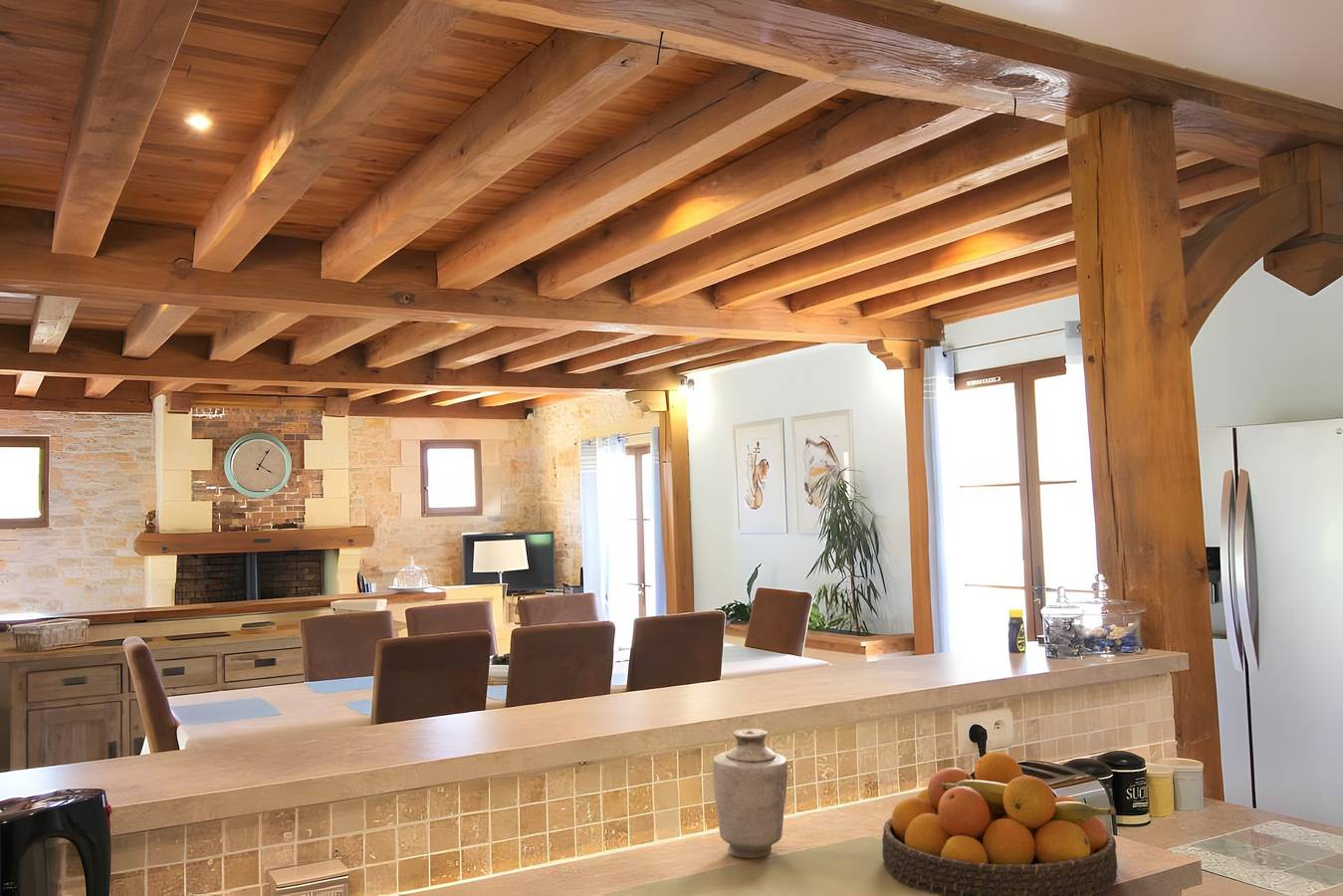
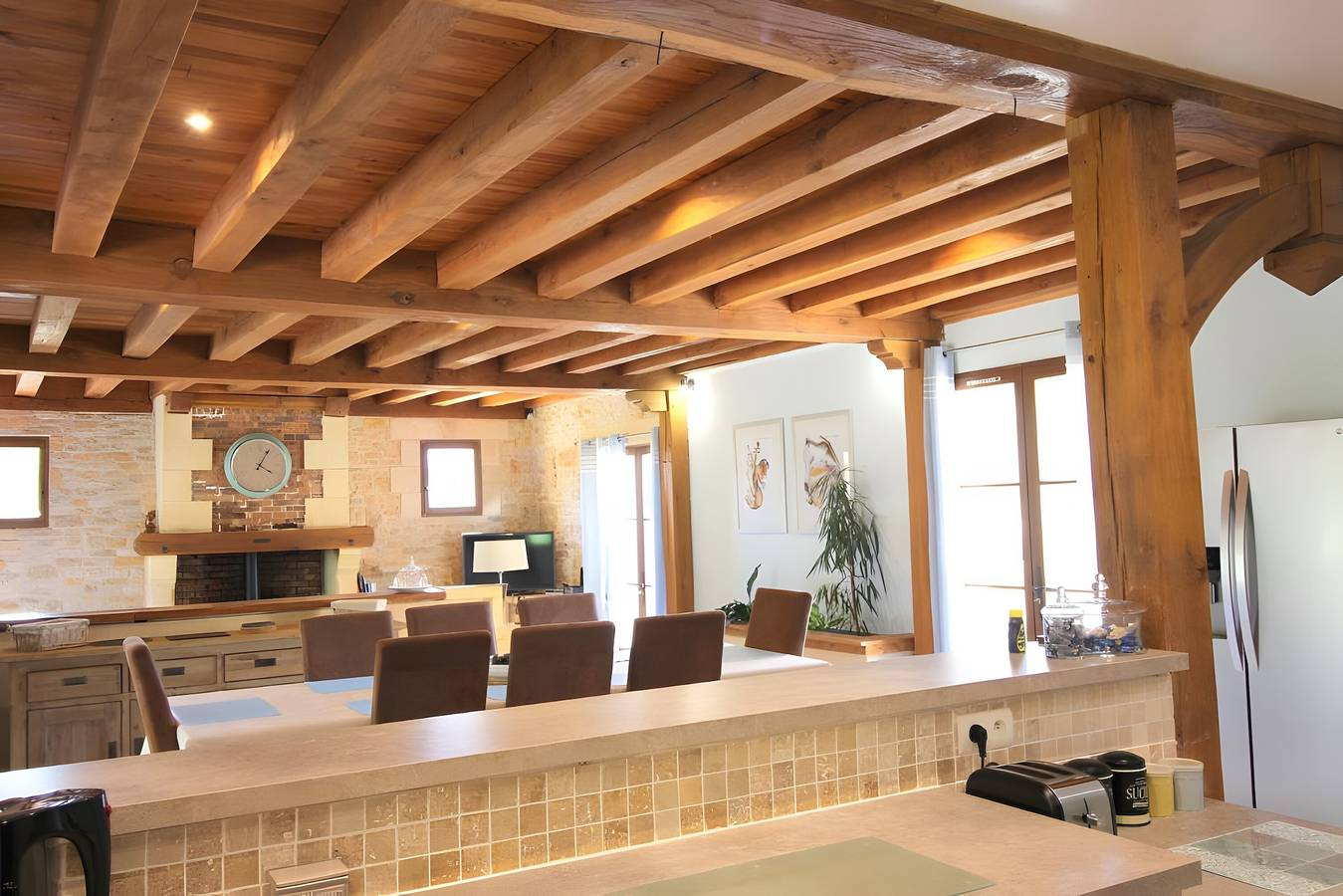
- fruit bowl [881,751,1118,896]
- vase [712,728,788,859]
